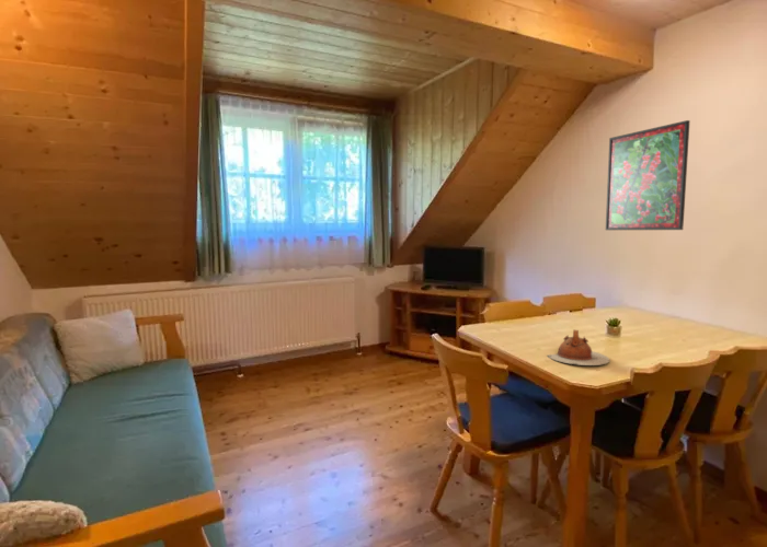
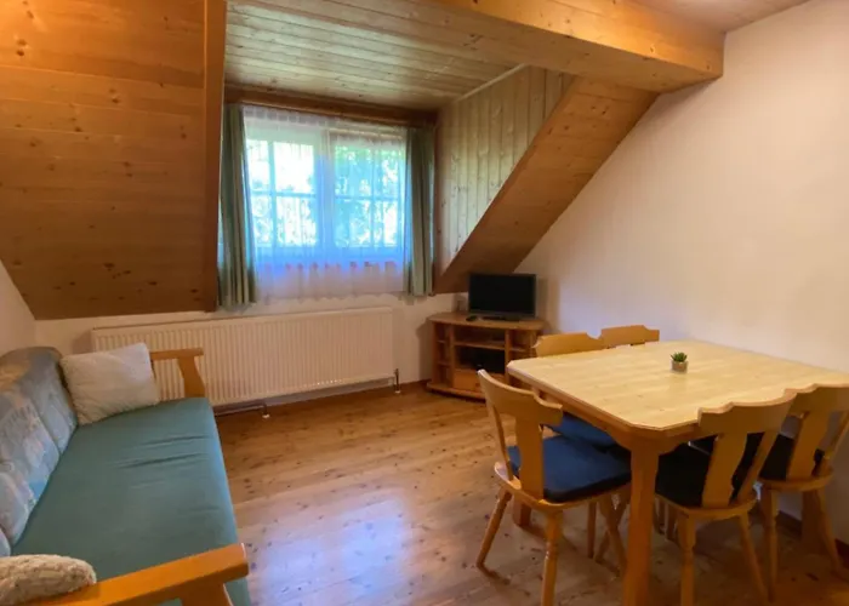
- teapot [546,329,610,366]
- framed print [605,119,691,231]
